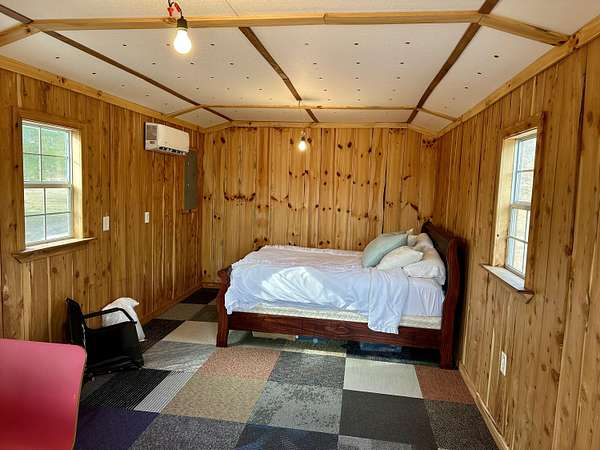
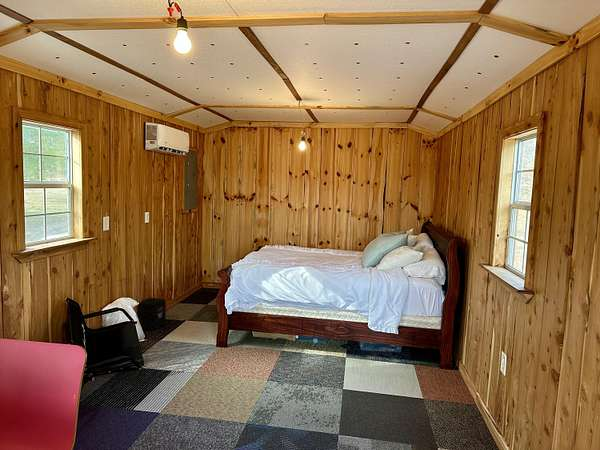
+ air purifier [136,297,167,331]
